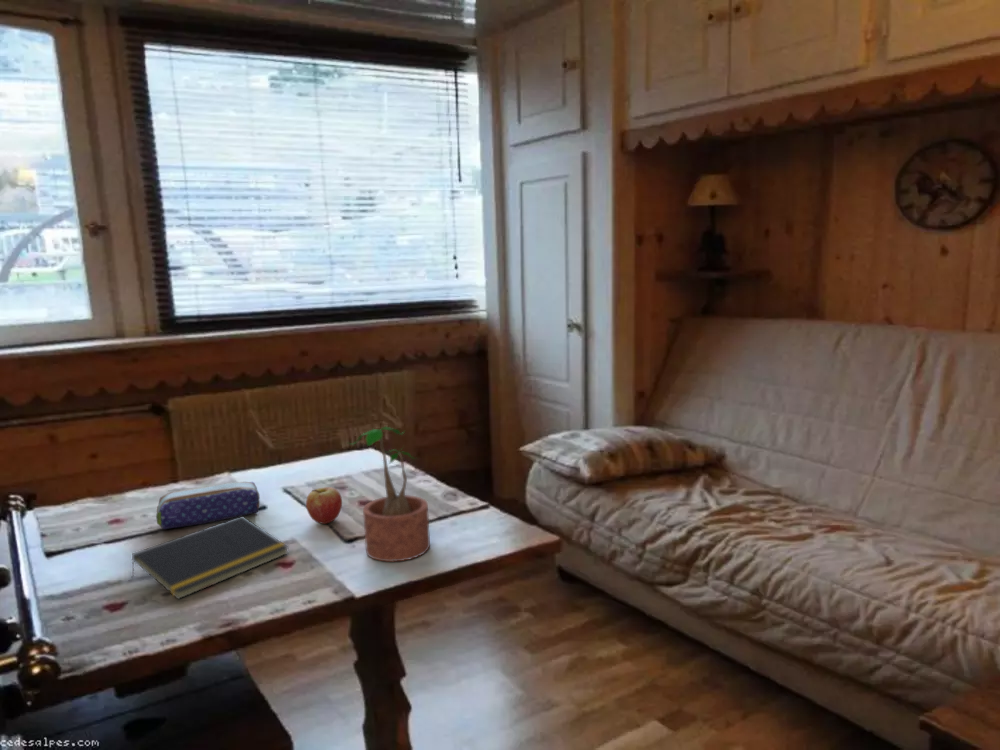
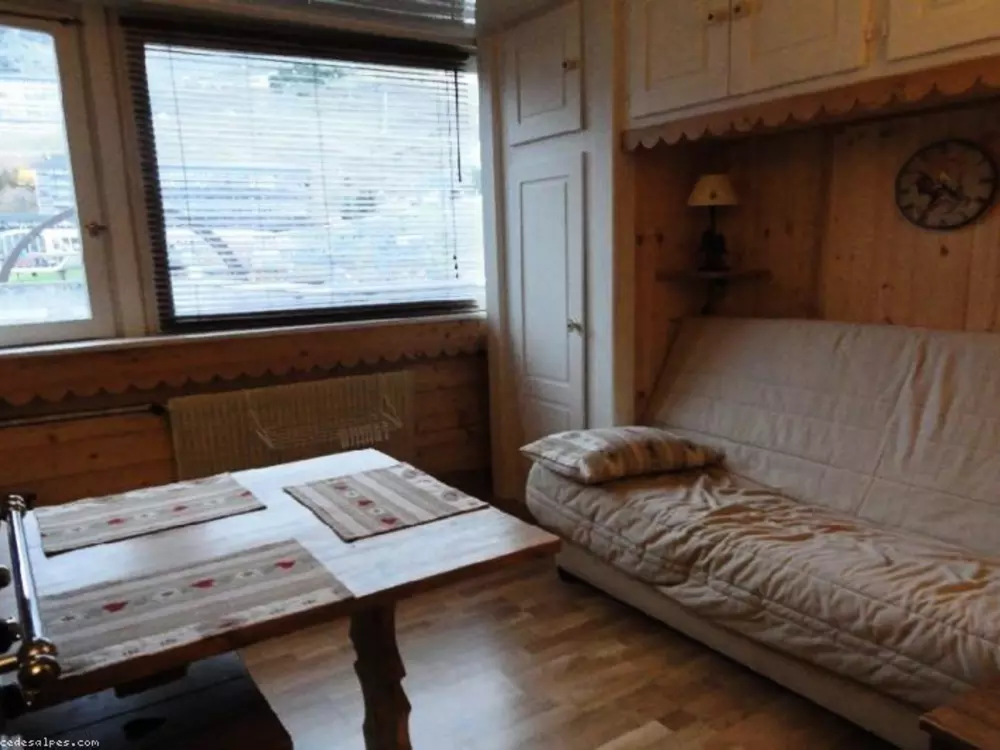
- notepad [131,515,290,600]
- pencil case [155,481,261,530]
- potted plant [347,426,431,563]
- fruit [305,486,343,525]
